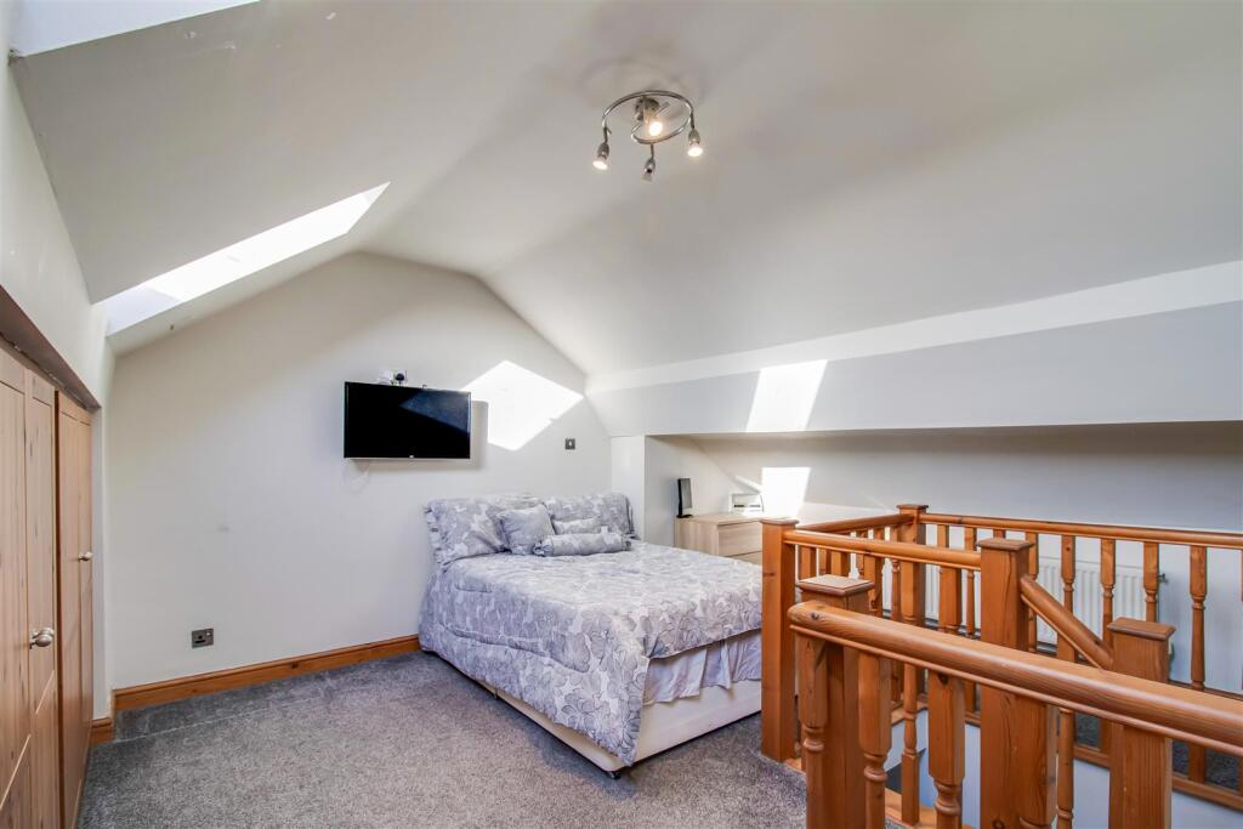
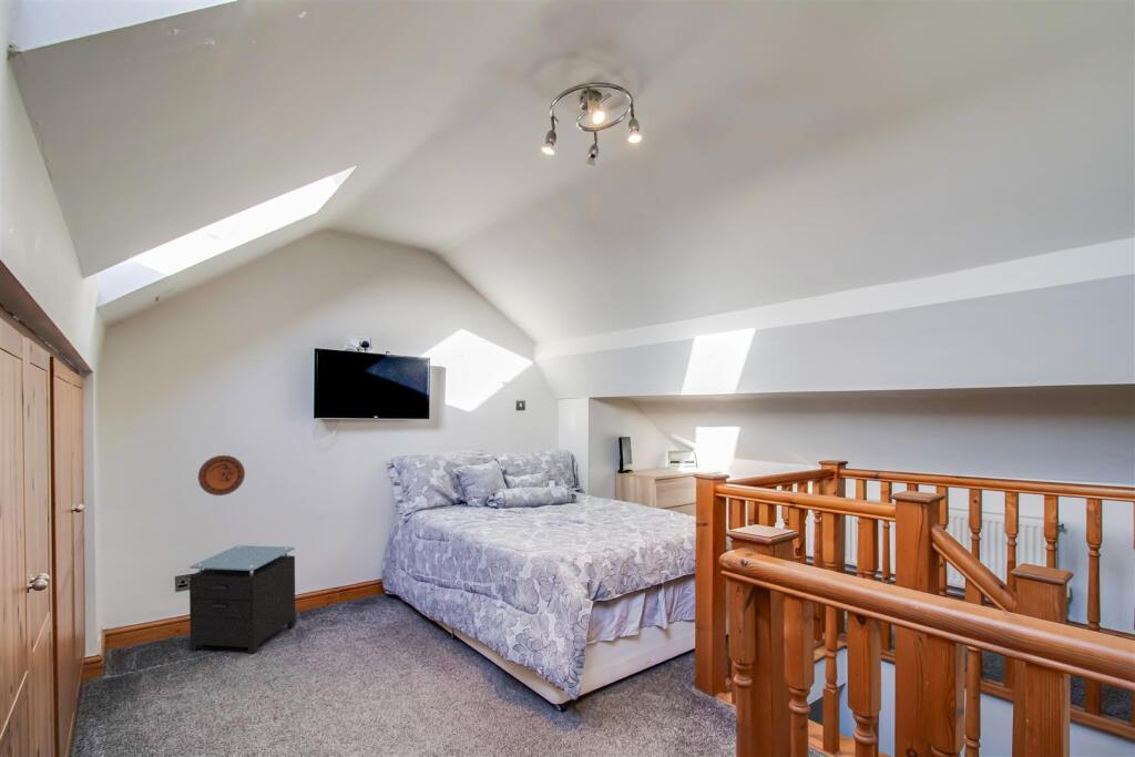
+ decorative plate [197,454,246,497]
+ nightstand [188,544,296,655]
